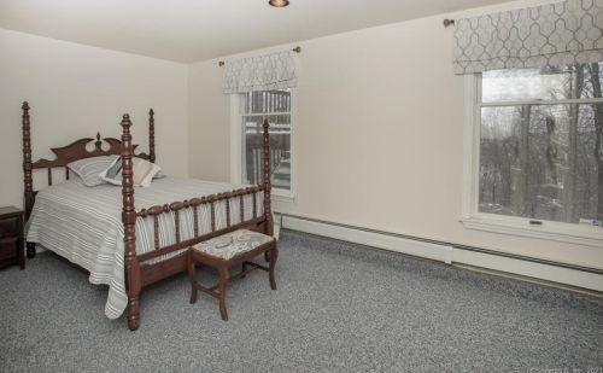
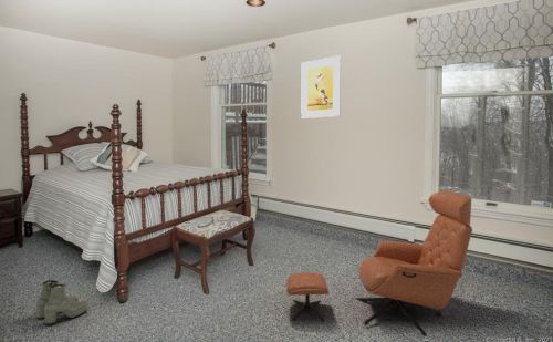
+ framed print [300,55,342,120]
+ armchair [285,190,473,338]
+ boots [35,279,88,325]
